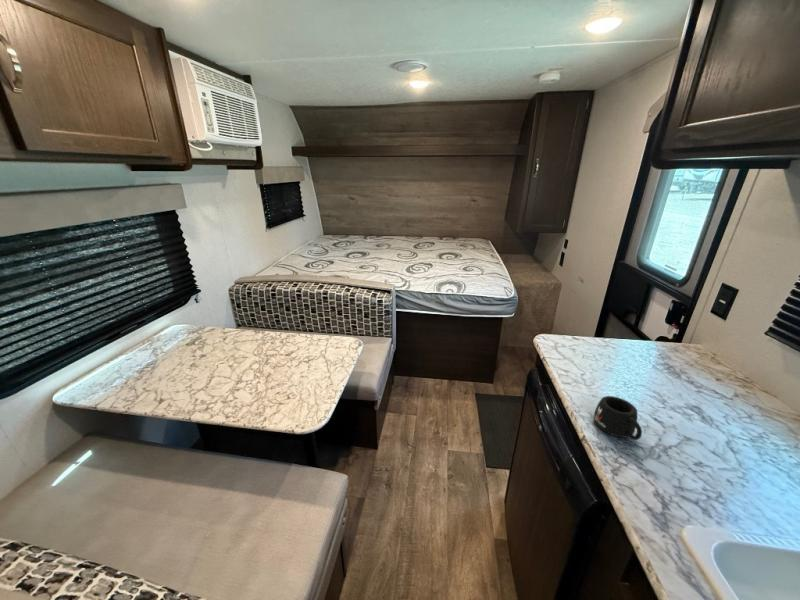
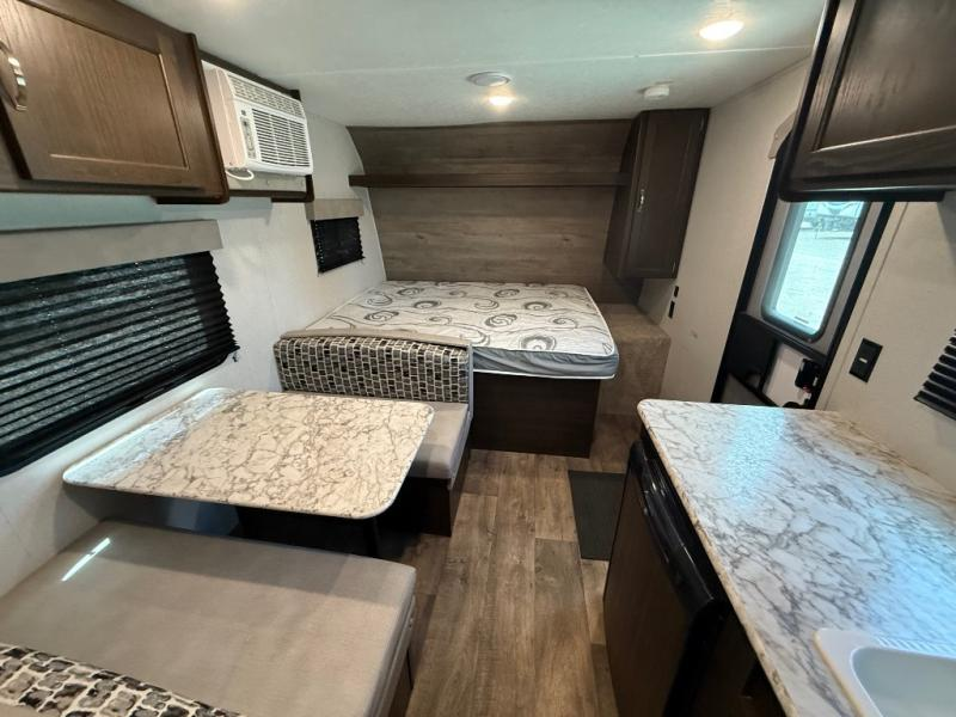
- mug [592,395,643,441]
